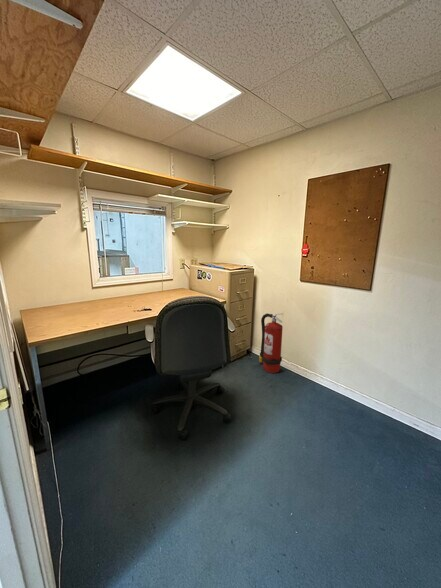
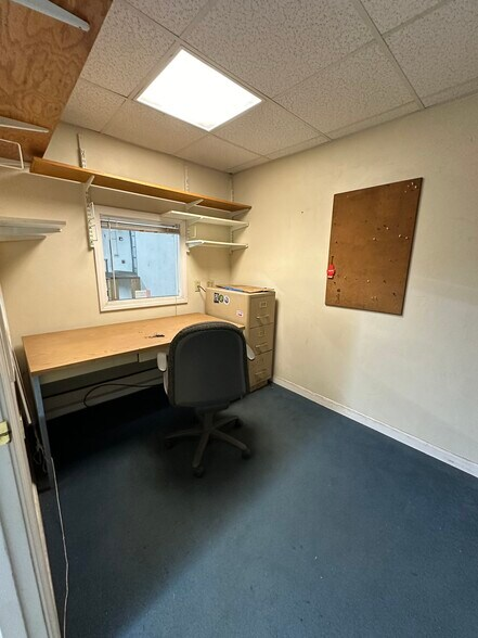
- fire extinguisher [258,312,284,374]
